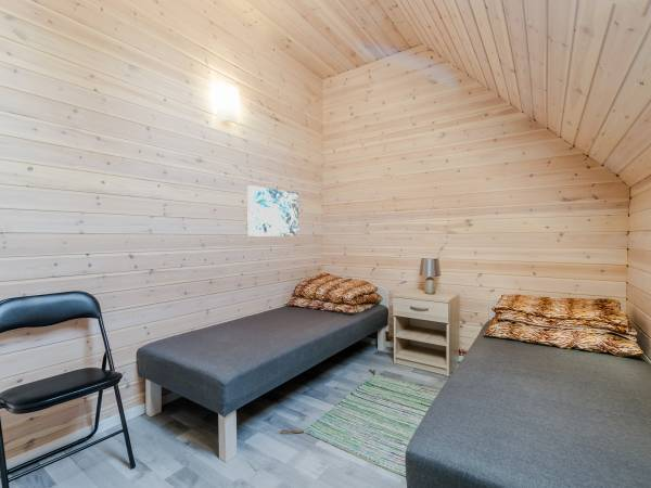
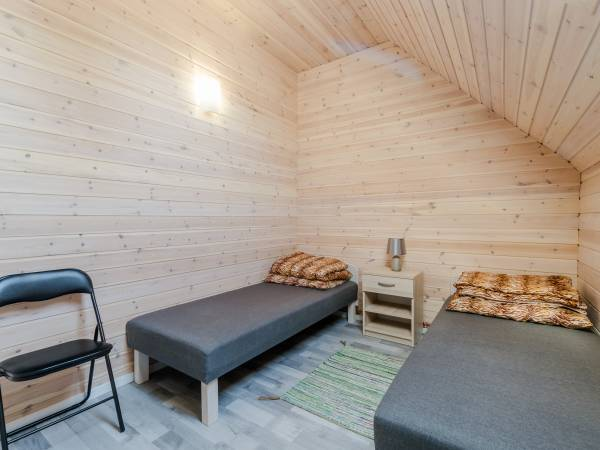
- wall art [246,184,299,237]
